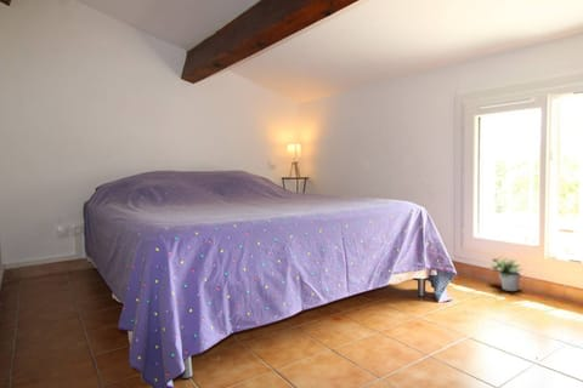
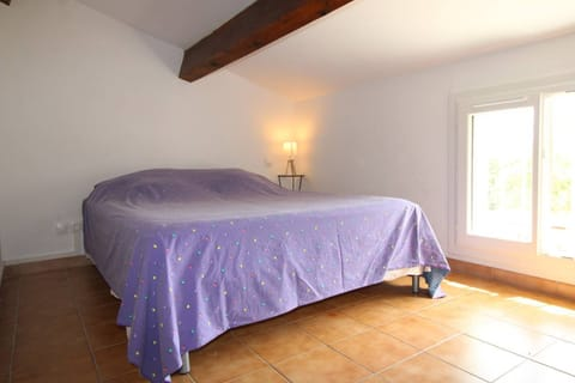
- potted plant [489,256,523,292]
